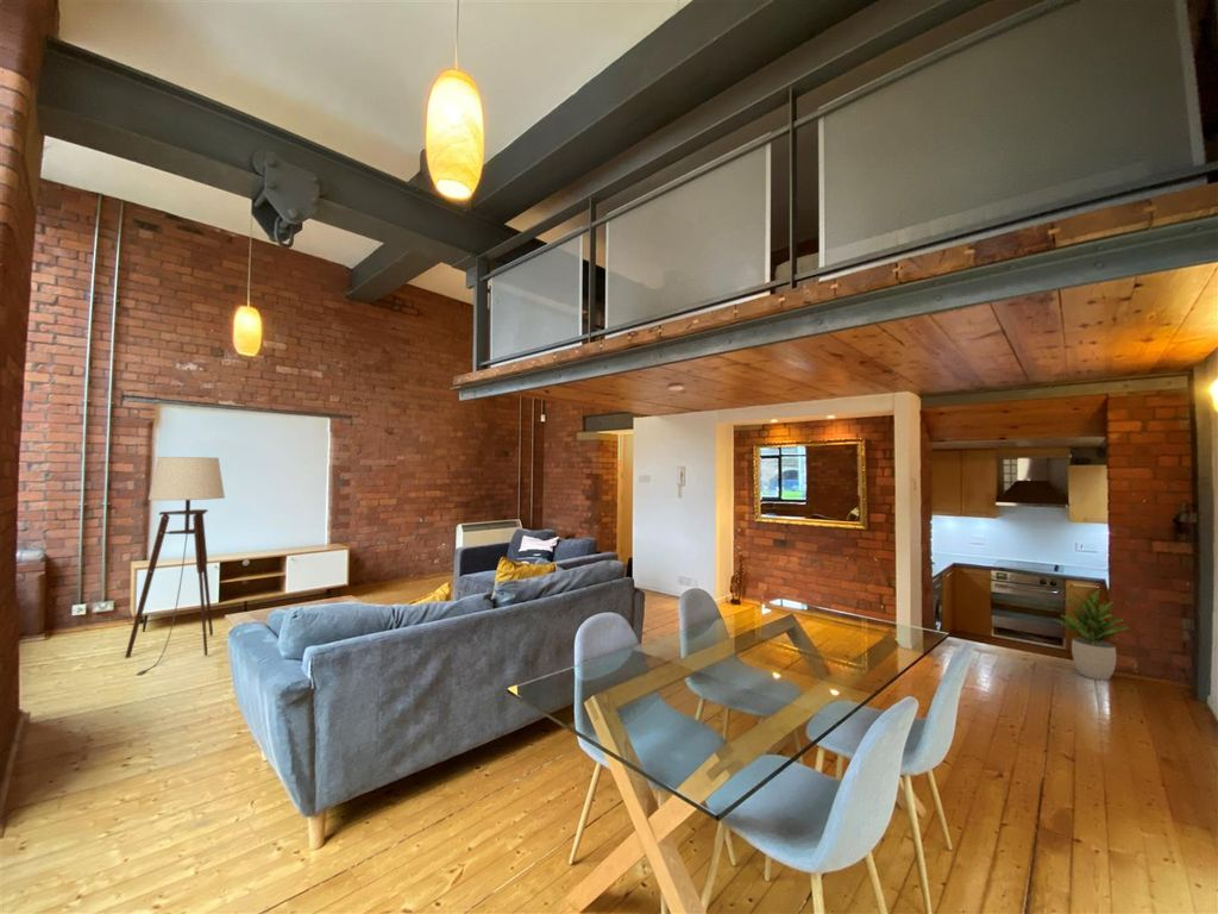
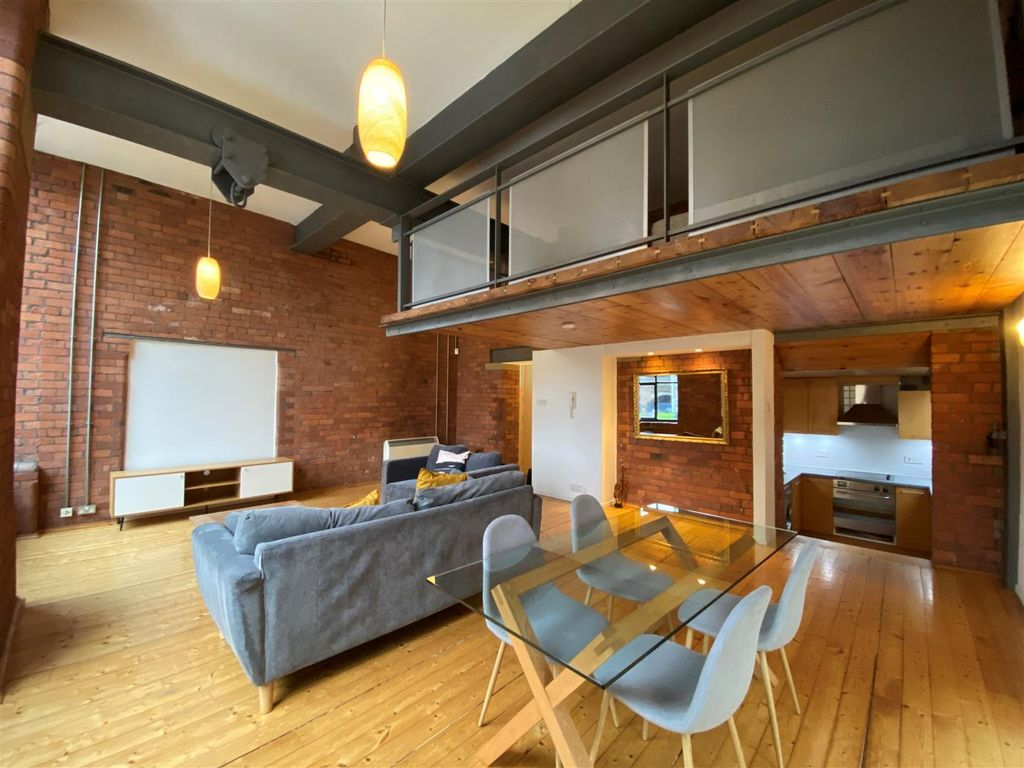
- floor lamp [124,456,226,677]
- potted plant [1050,587,1130,682]
